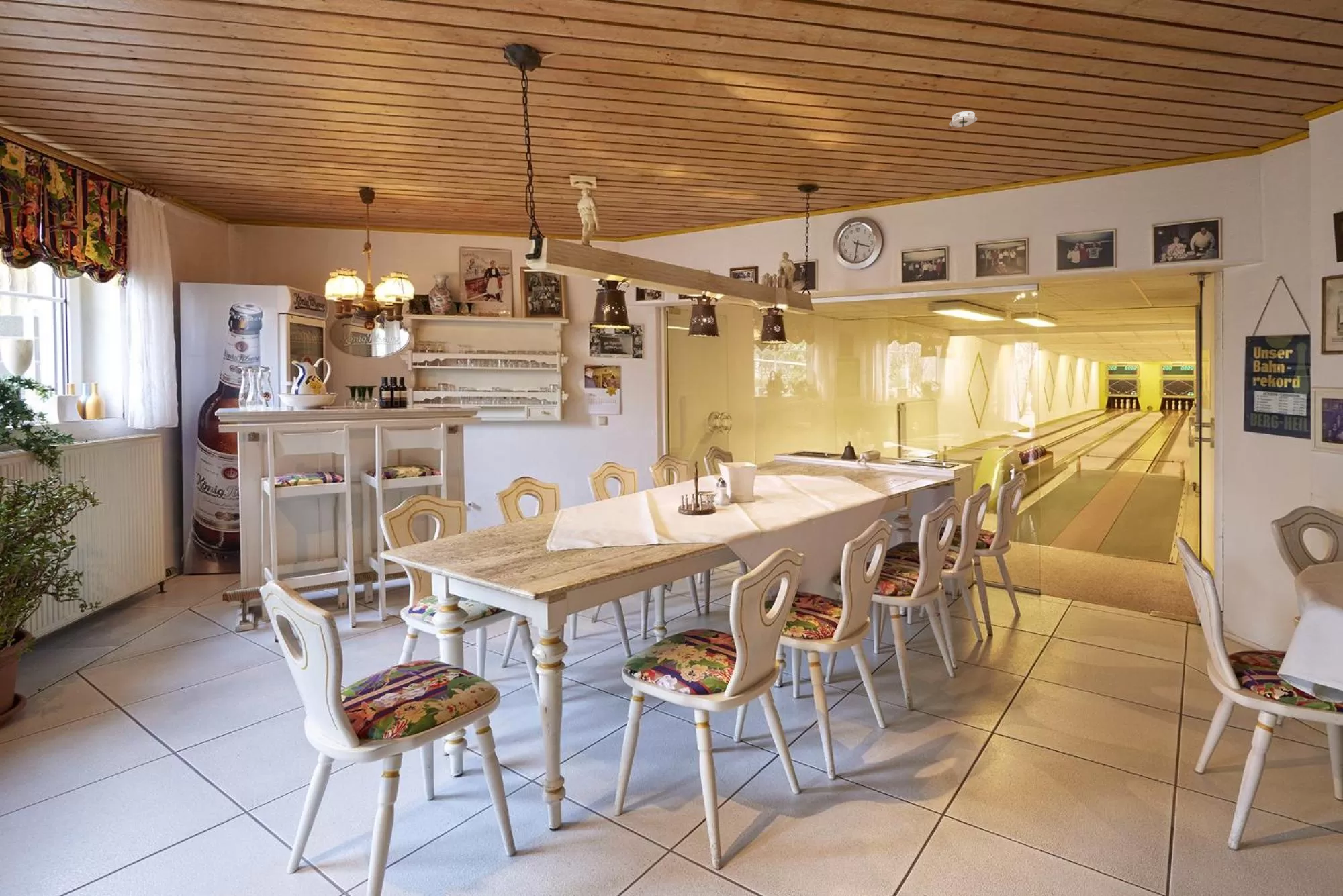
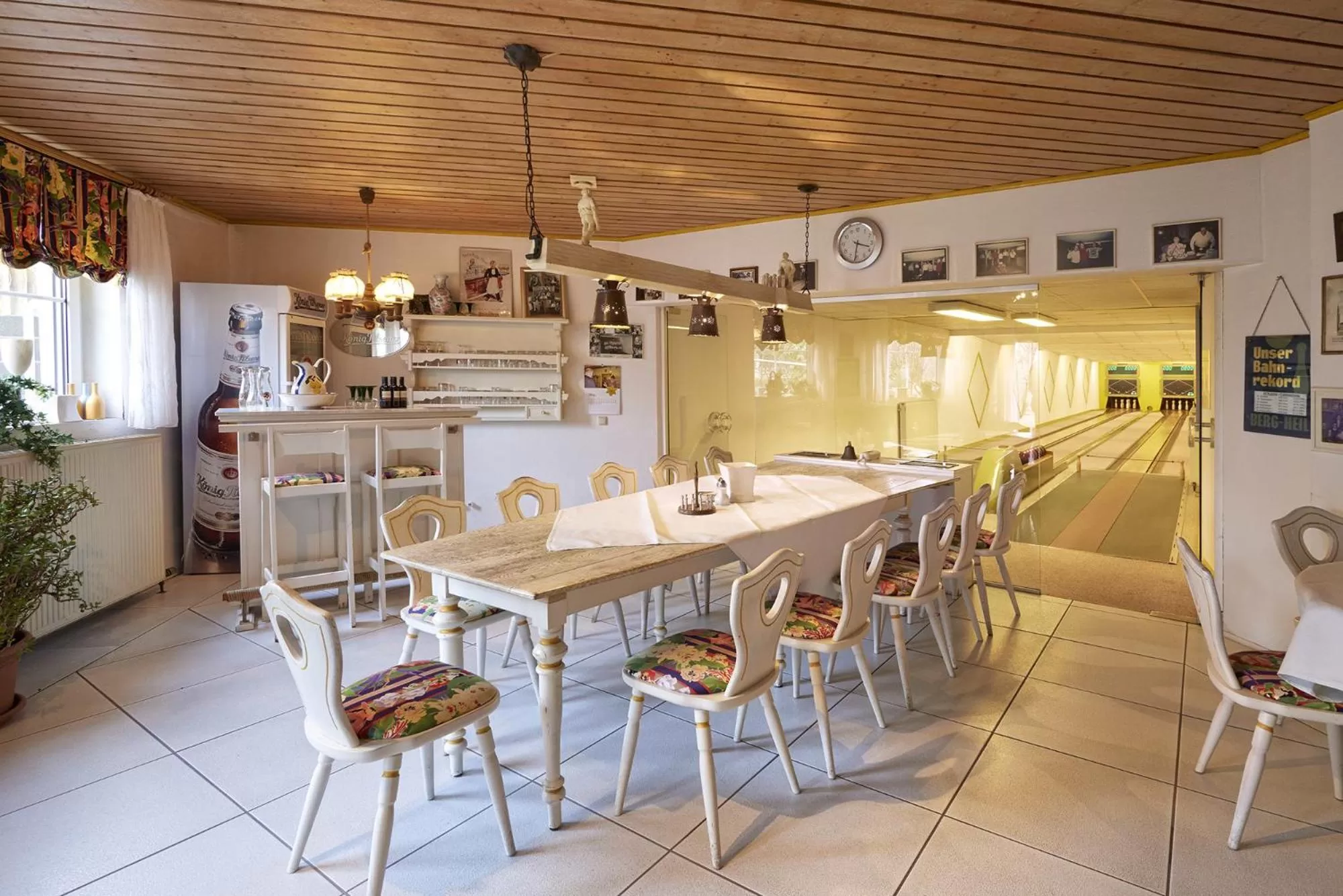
- smoke detector [947,111,978,130]
